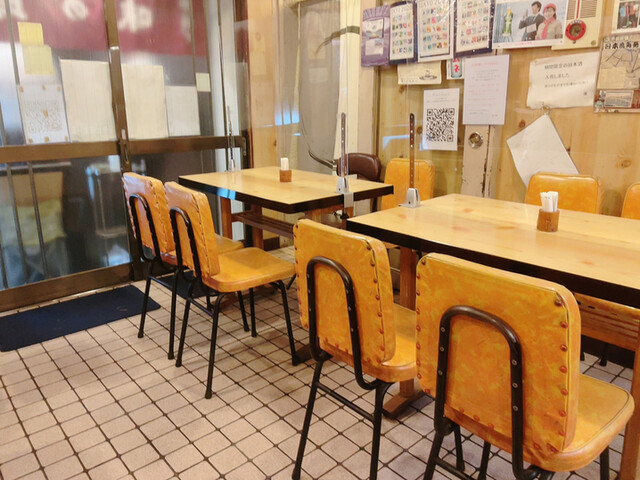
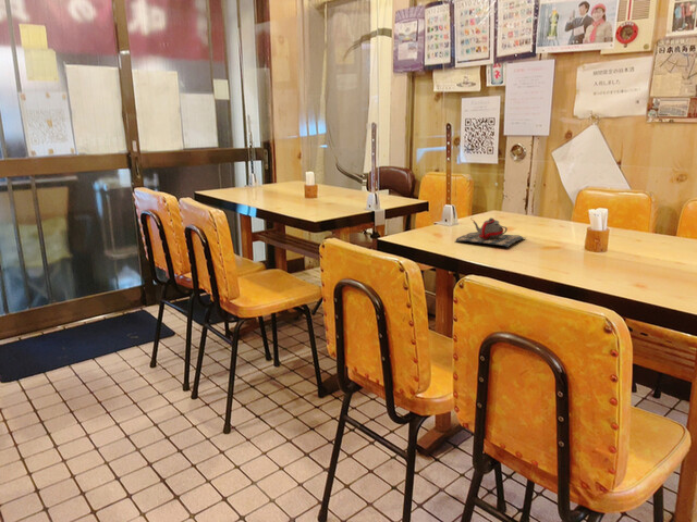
+ teapot [455,216,526,248]
